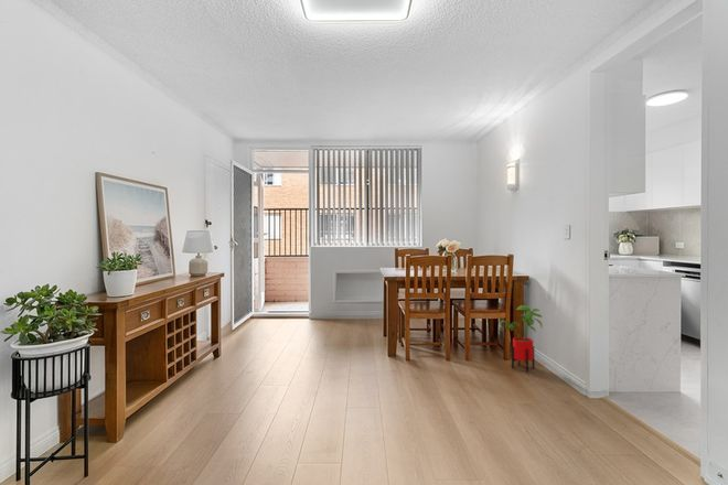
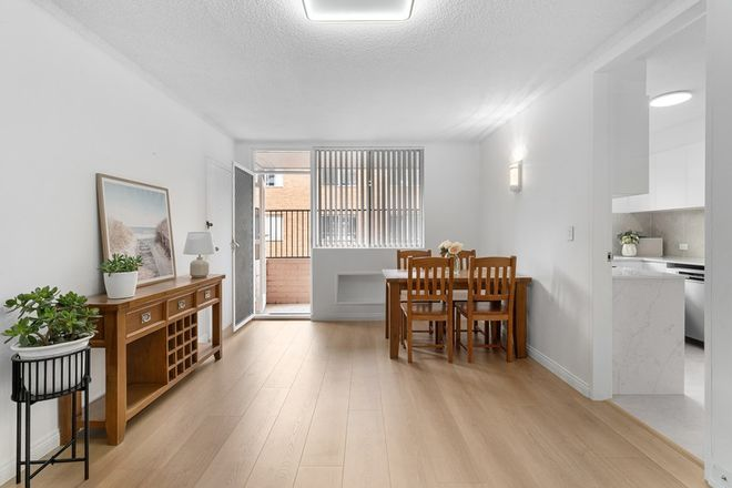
- house plant [499,304,544,373]
